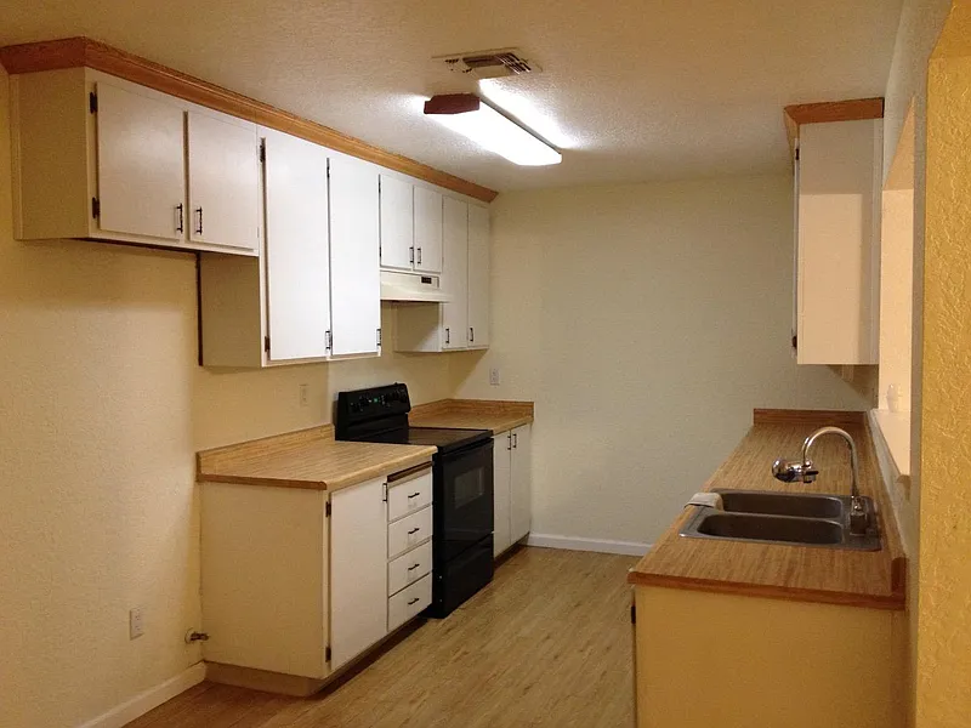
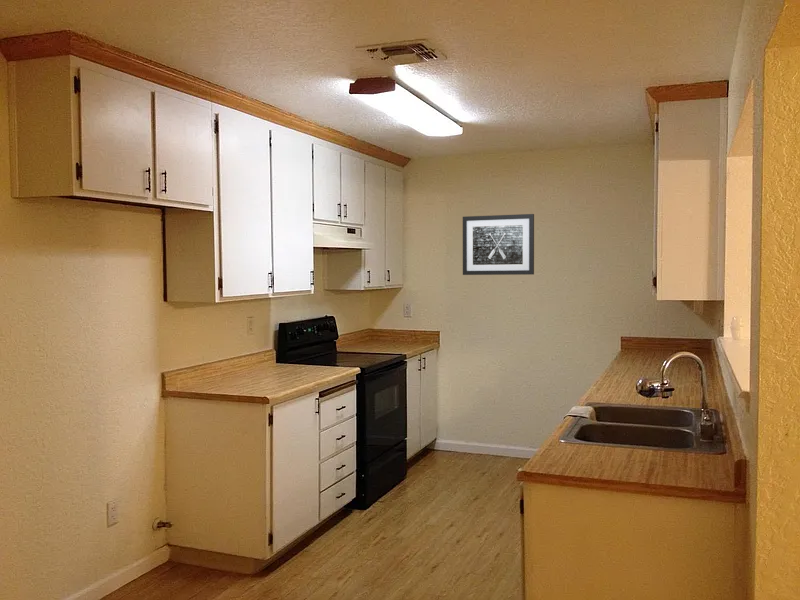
+ wall art [462,213,535,276]
